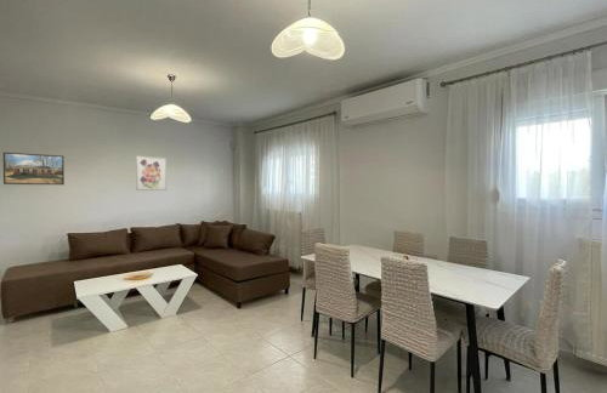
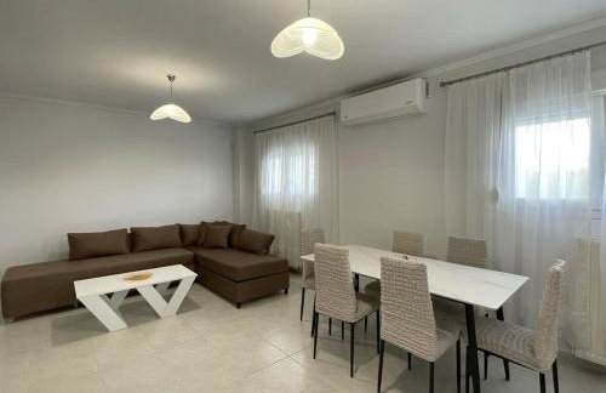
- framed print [2,152,66,186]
- wall art [135,155,168,192]
